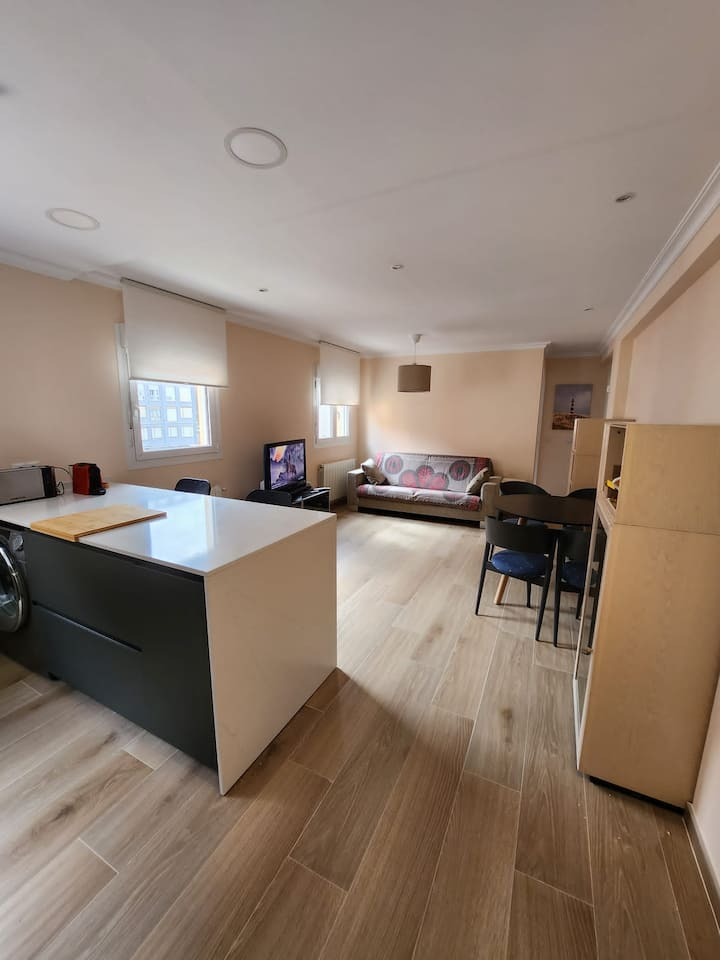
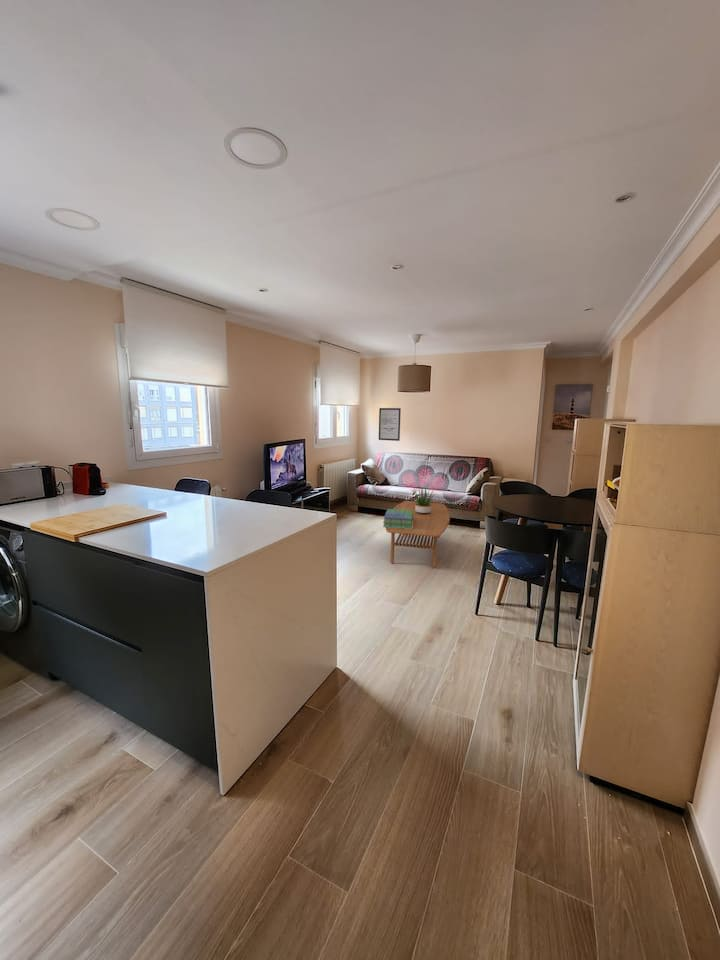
+ potted plant [413,485,436,514]
+ stack of books [382,508,413,529]
+ coffee table [385,500,451,569]
+ wall art [378,407,402,442]
